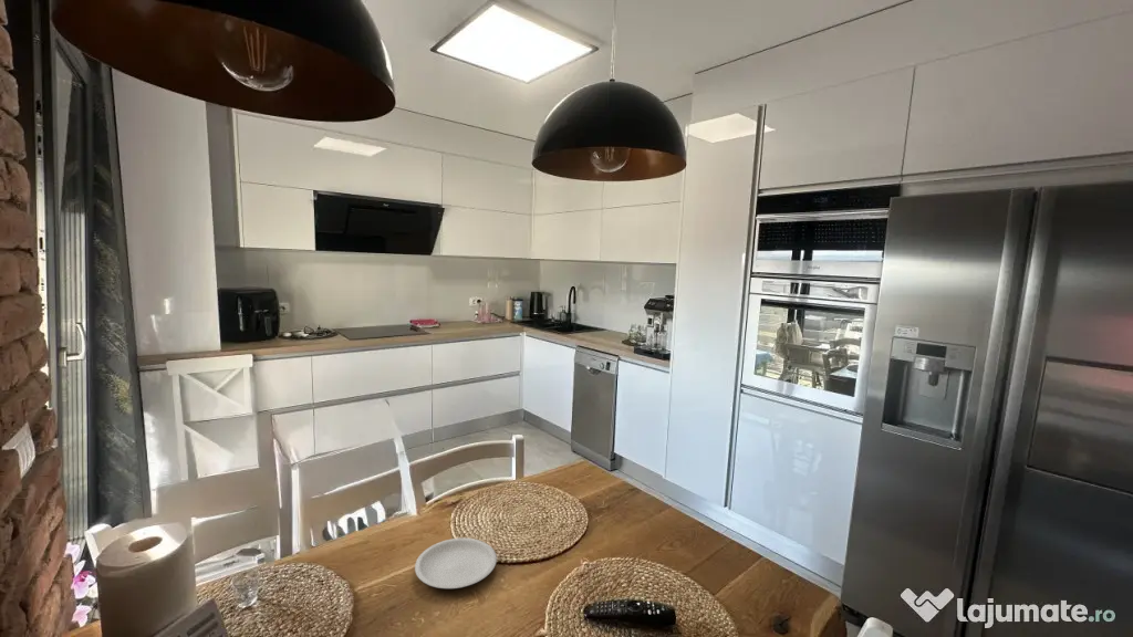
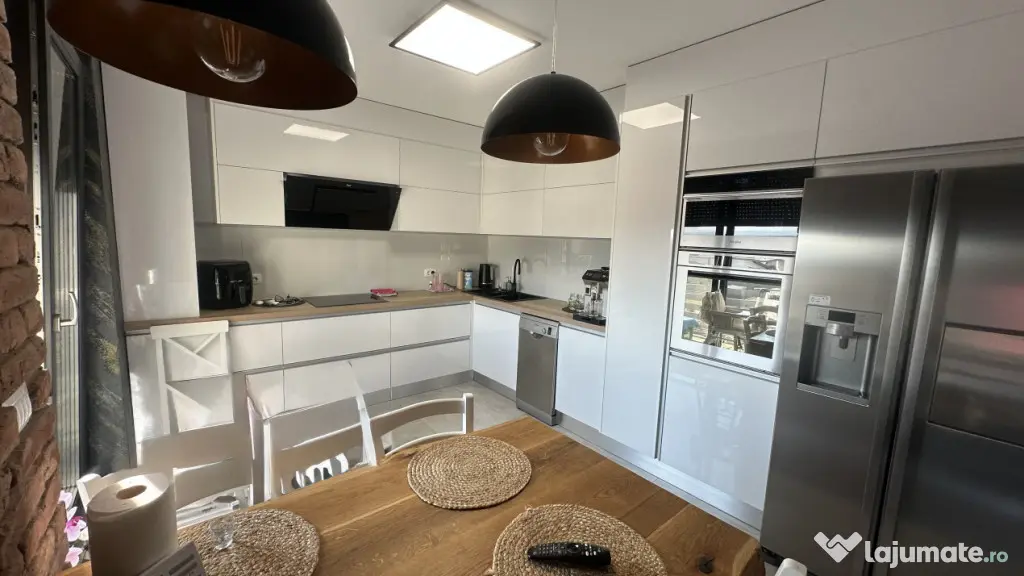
- plate [414,537,498,589]
